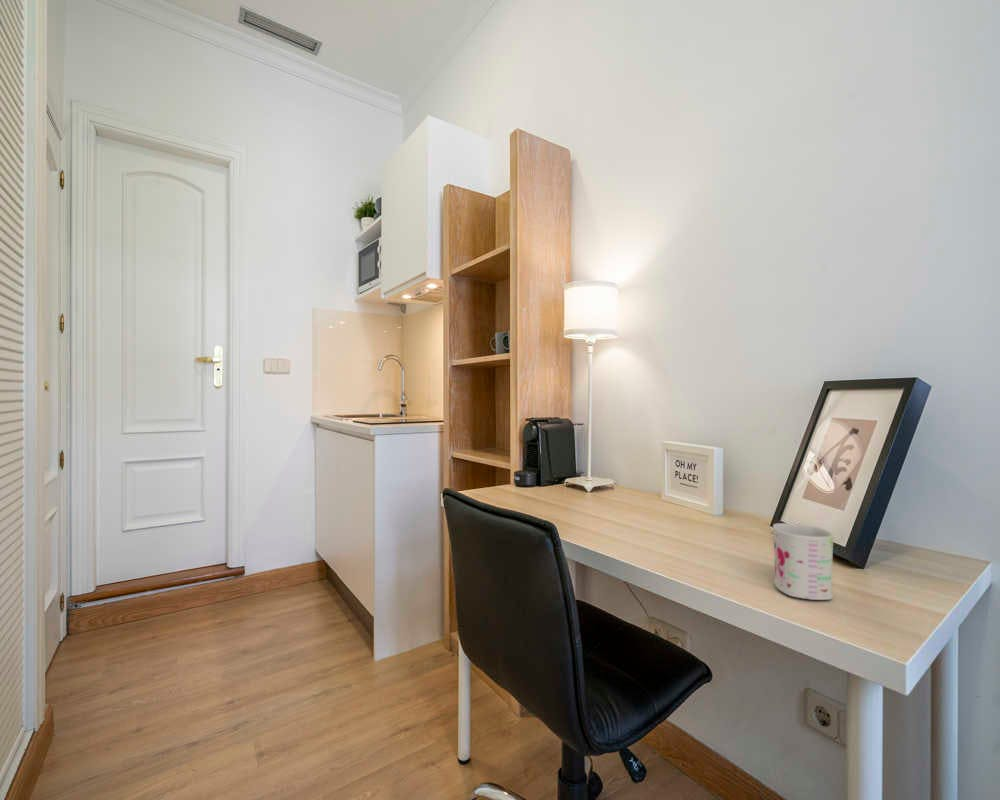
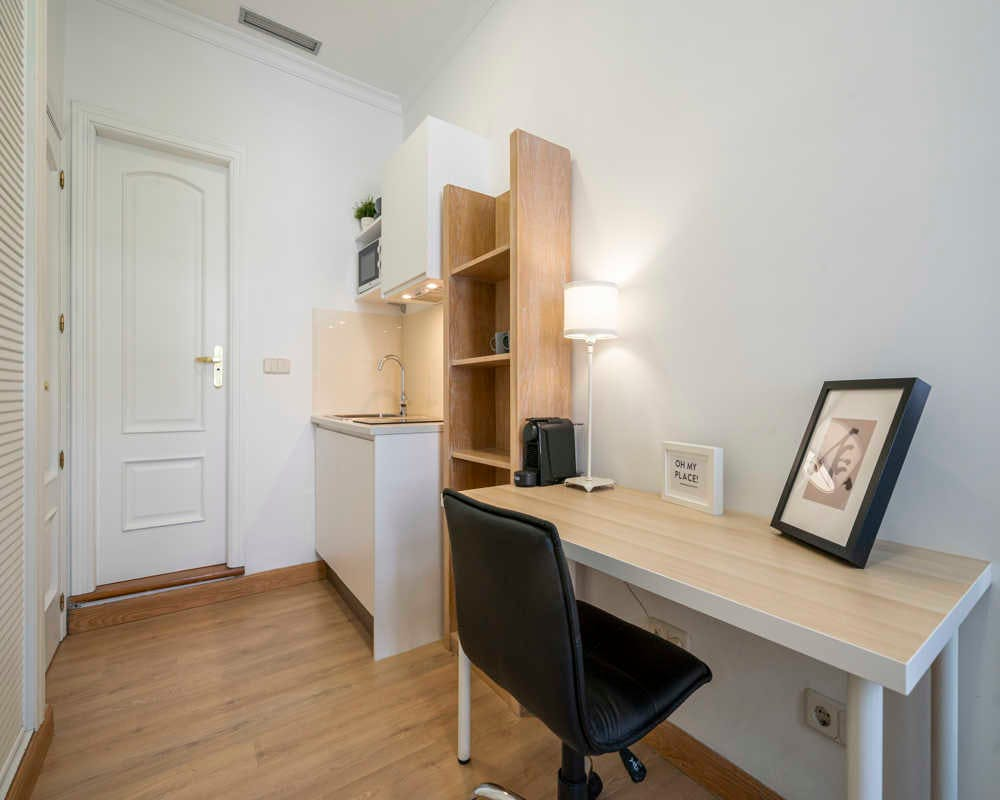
- mug [772,522,835,601]
